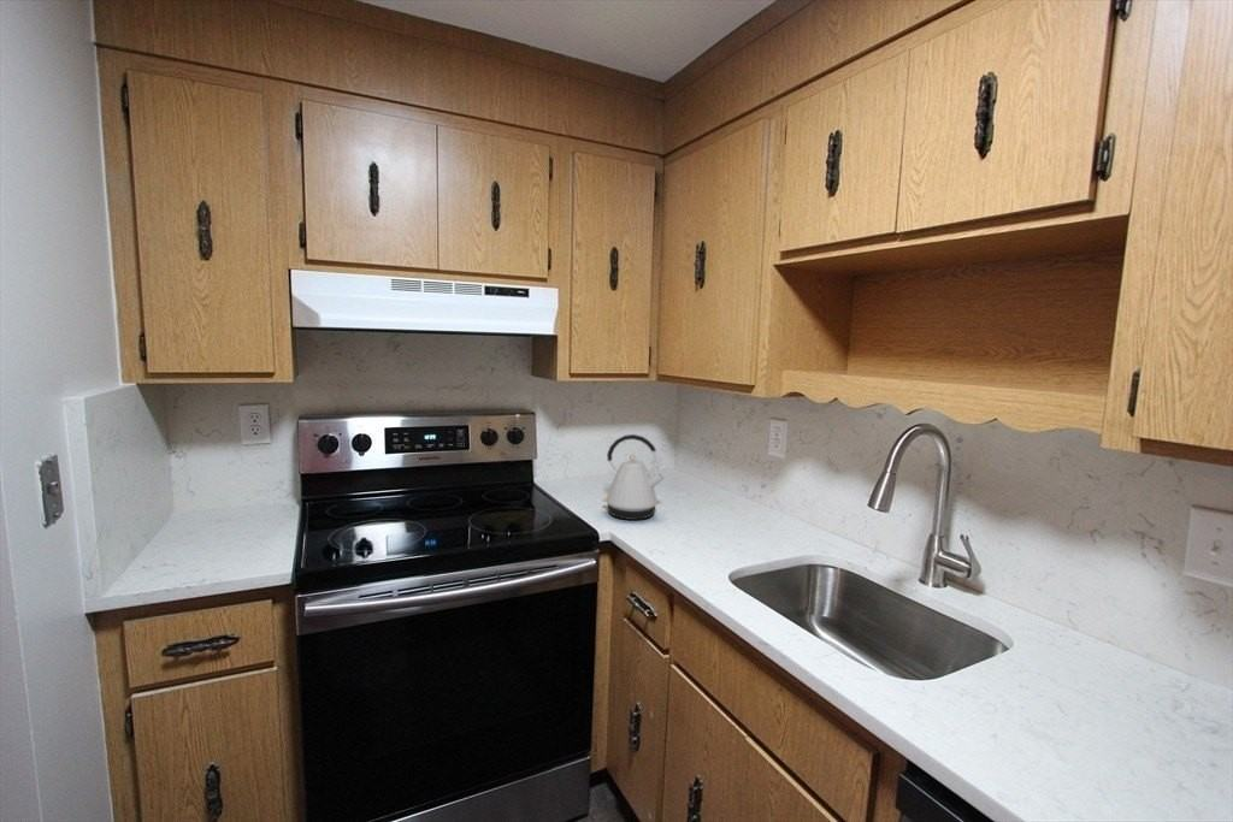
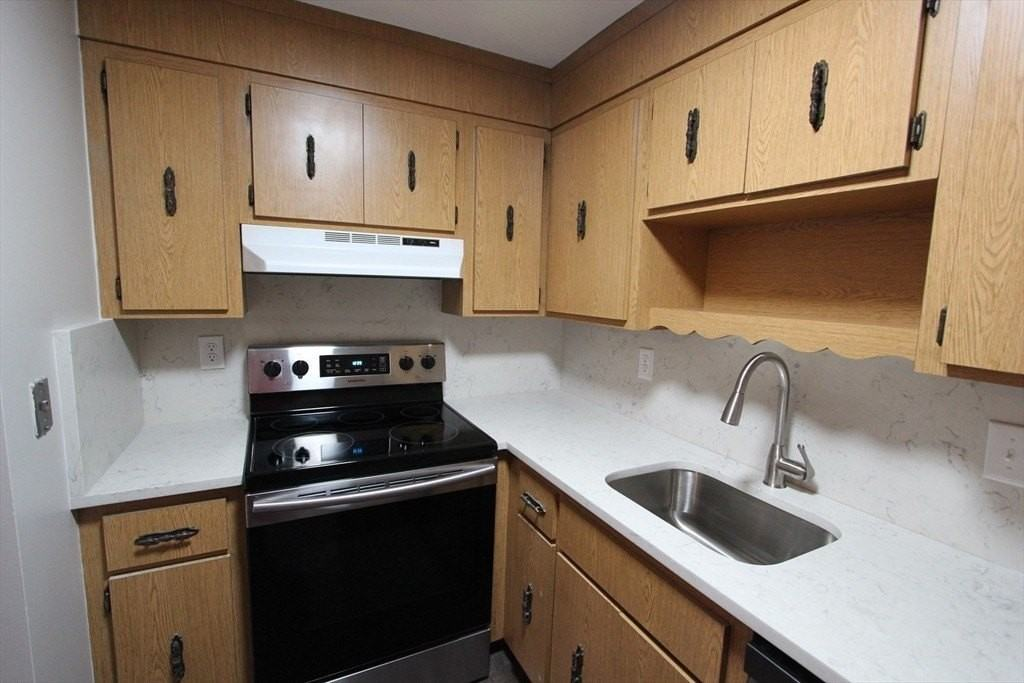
- kettle [601,433,666,521]
